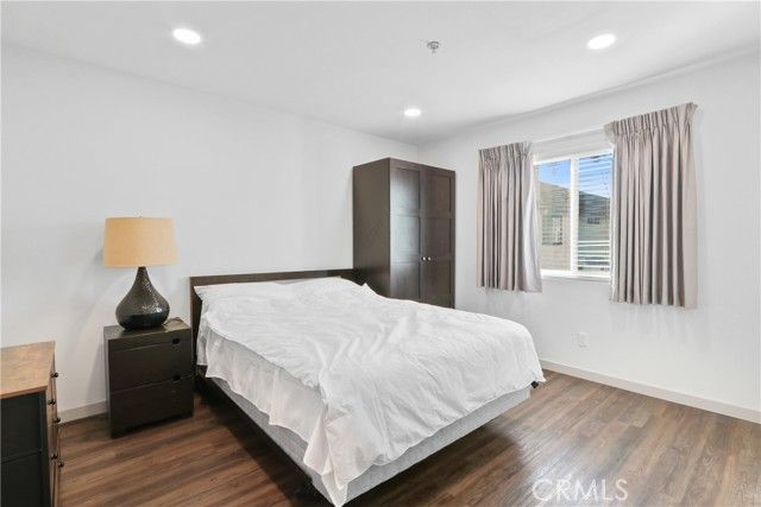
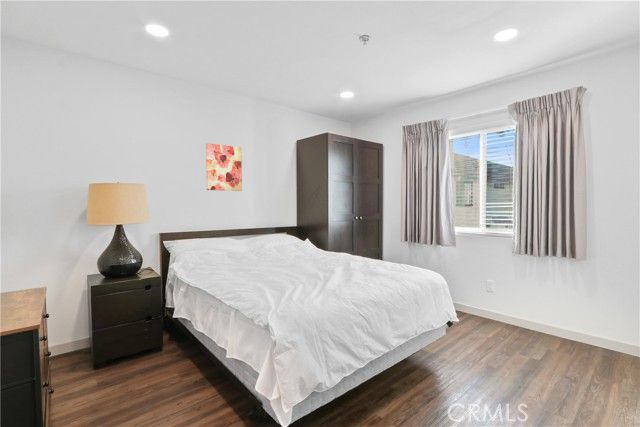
+ wall art [205,142,243,192]
